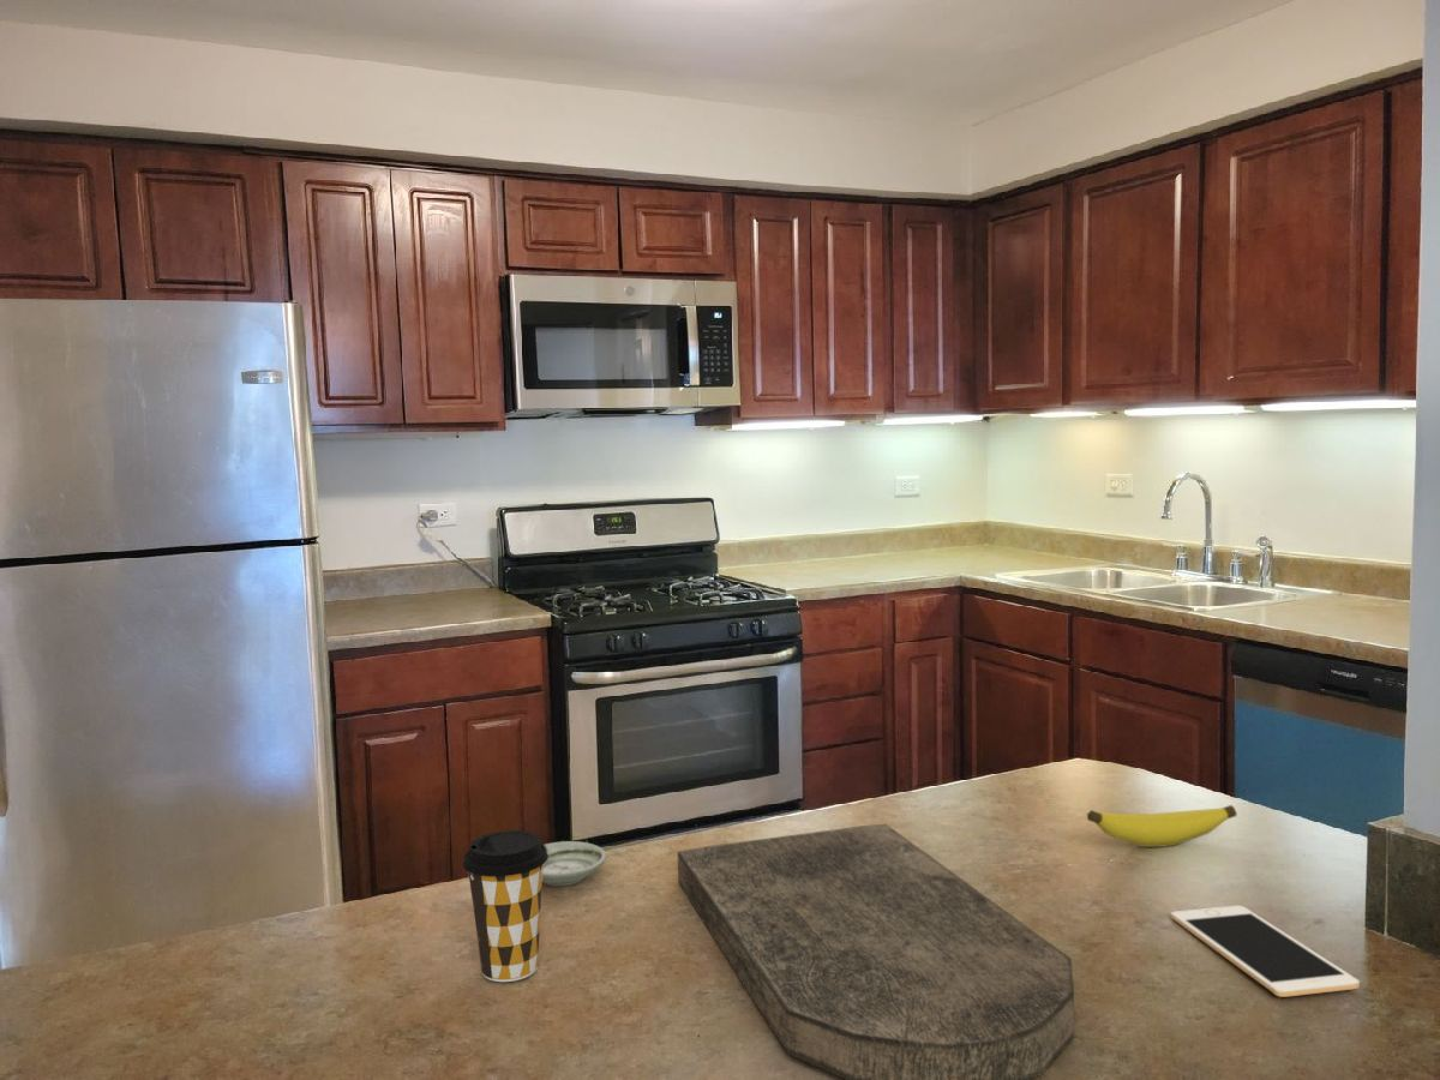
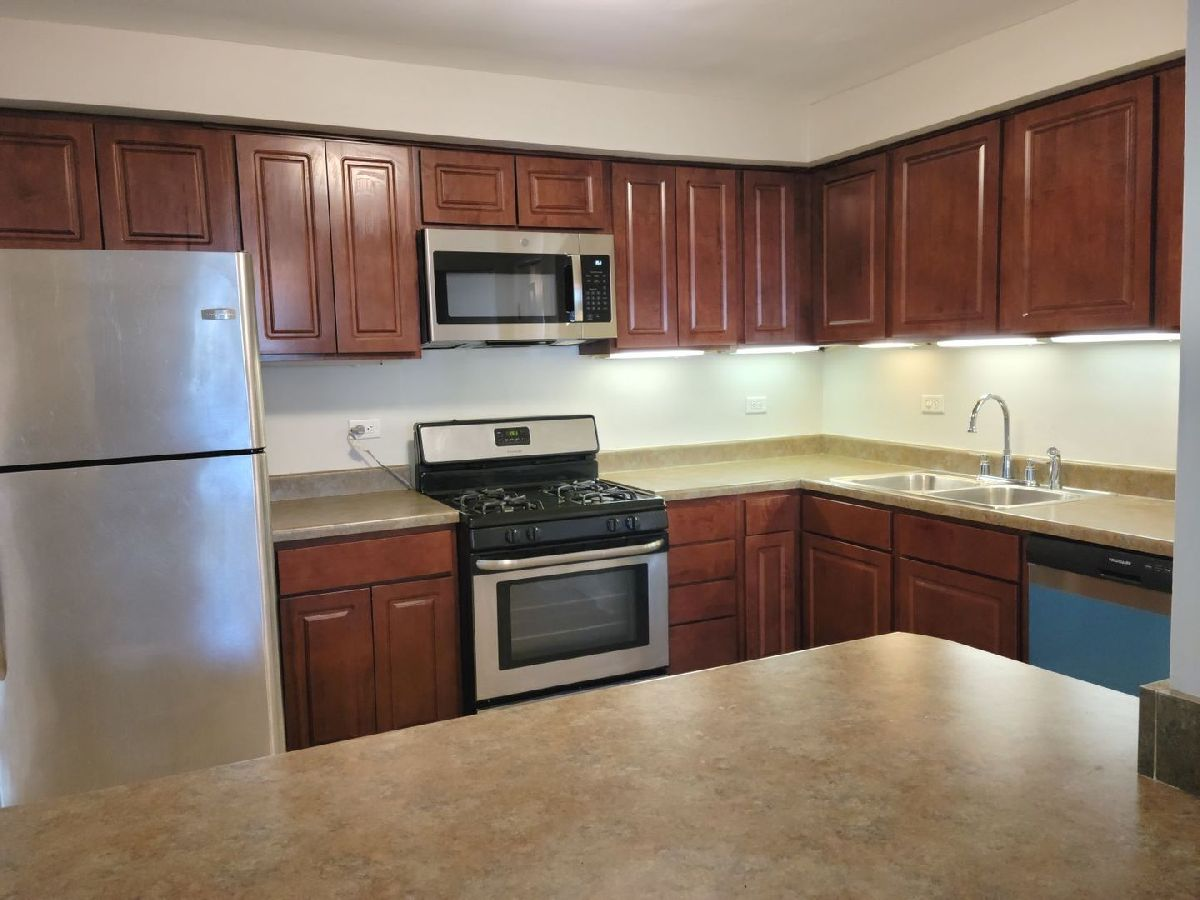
- cutting board [677,823,1075,1080]
- saucer [542,840,607,887]
- banana [1086,804,1238,848]
- cell phone [1170,905,1361,998]
- coffee cup [462,829,548,983]
